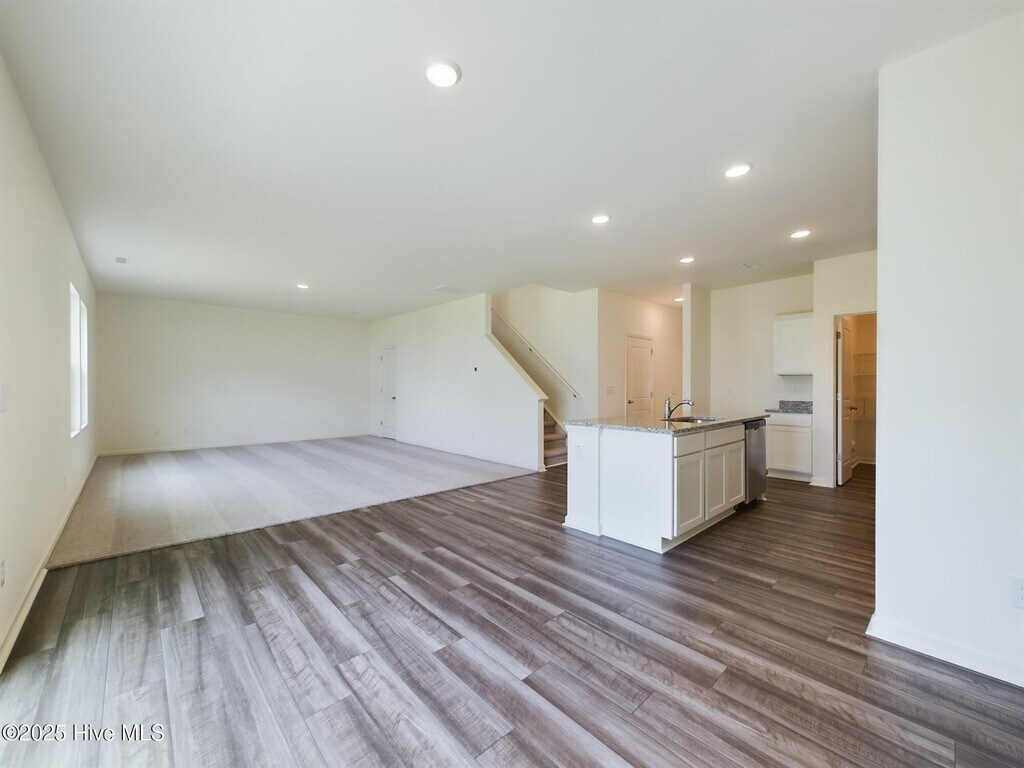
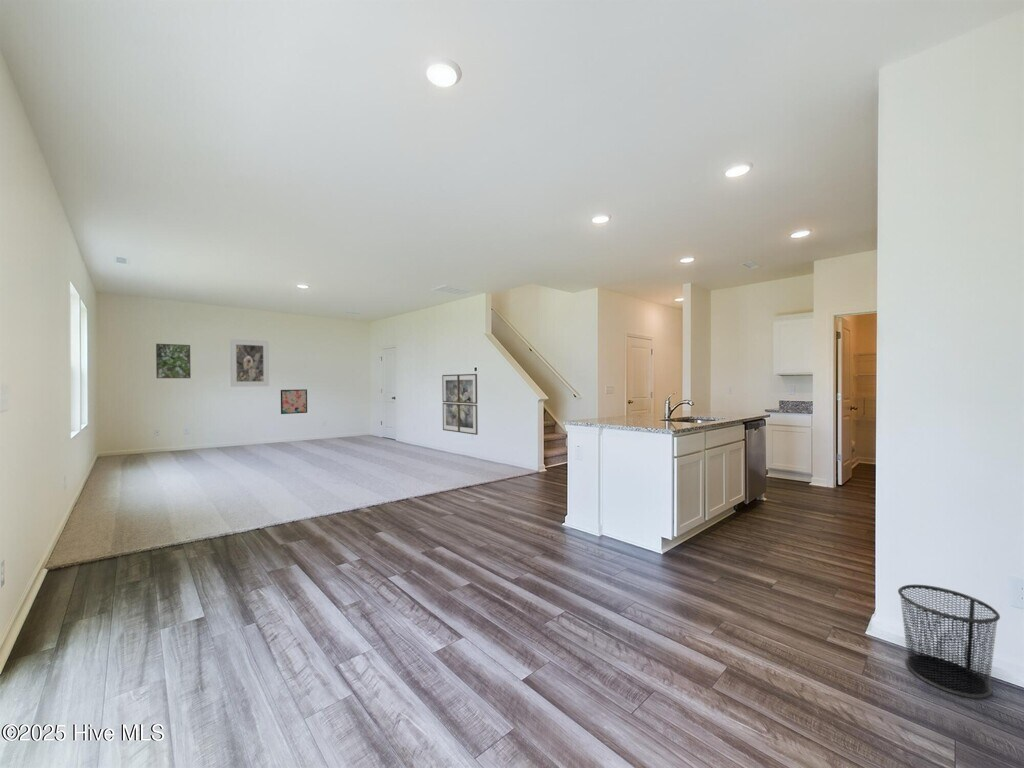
+ wall art [441,373,479,436]
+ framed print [155,343,192,379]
+ waste bin [897,584,1001,699]
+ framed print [229,338,270,388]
+ wall art [280,388,308,415]
